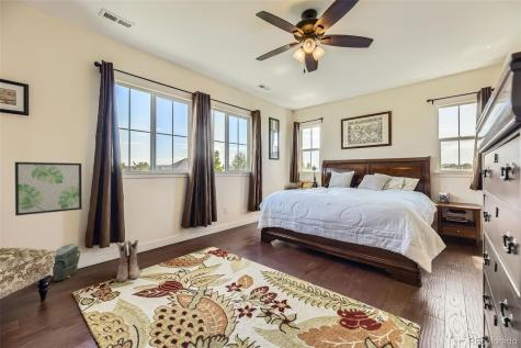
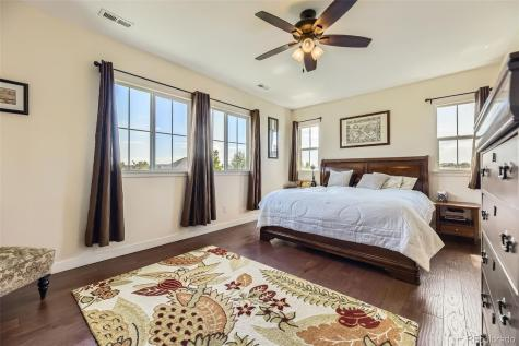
- boots [115,239,141,282]
- wall art [14,161,83,217]
- bag [52,243,82,282]
